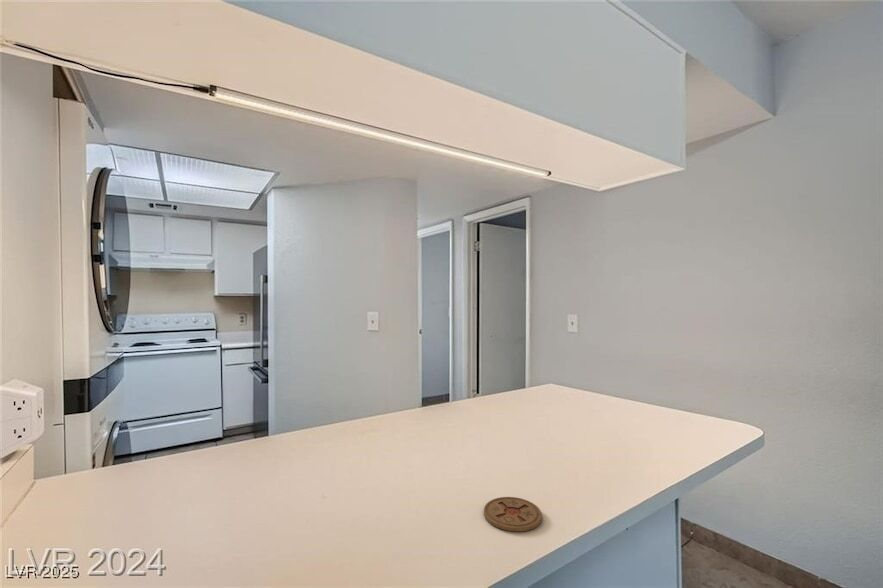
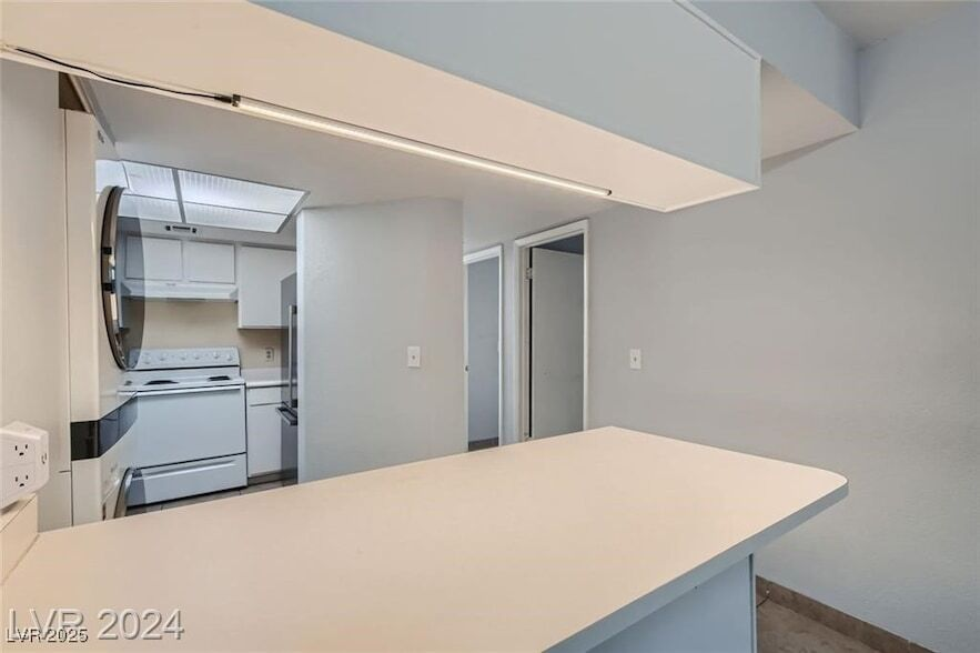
- coaster [483,496,543,532]
